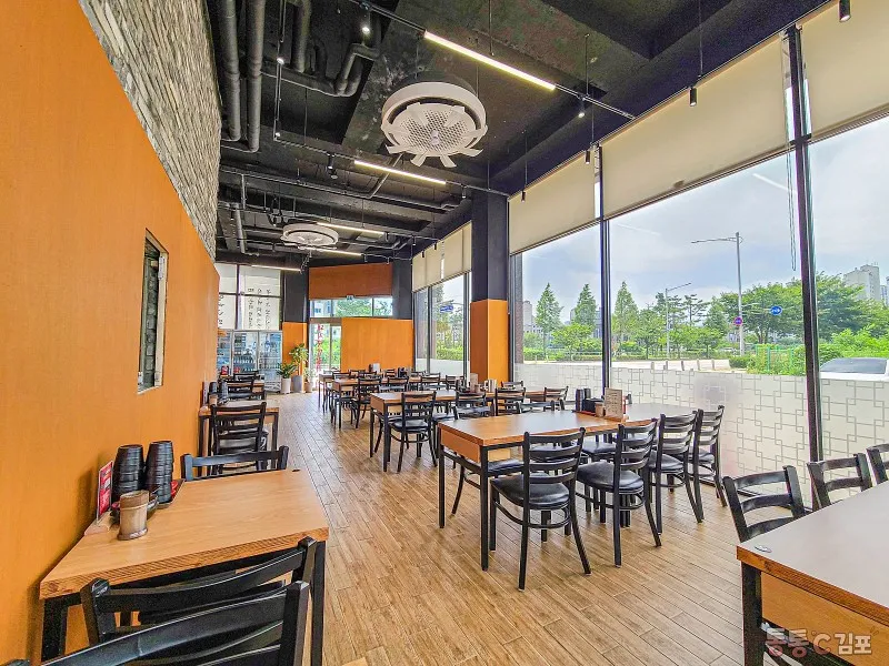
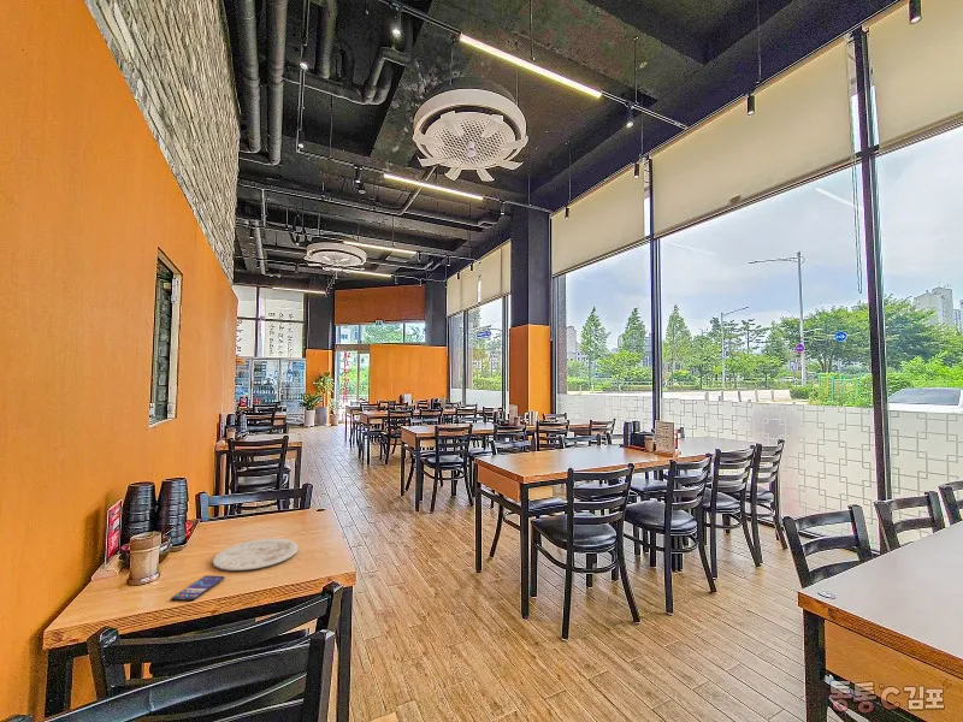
+ plate [212,538,299,572]
+ smartphone [170,574,226,603]
